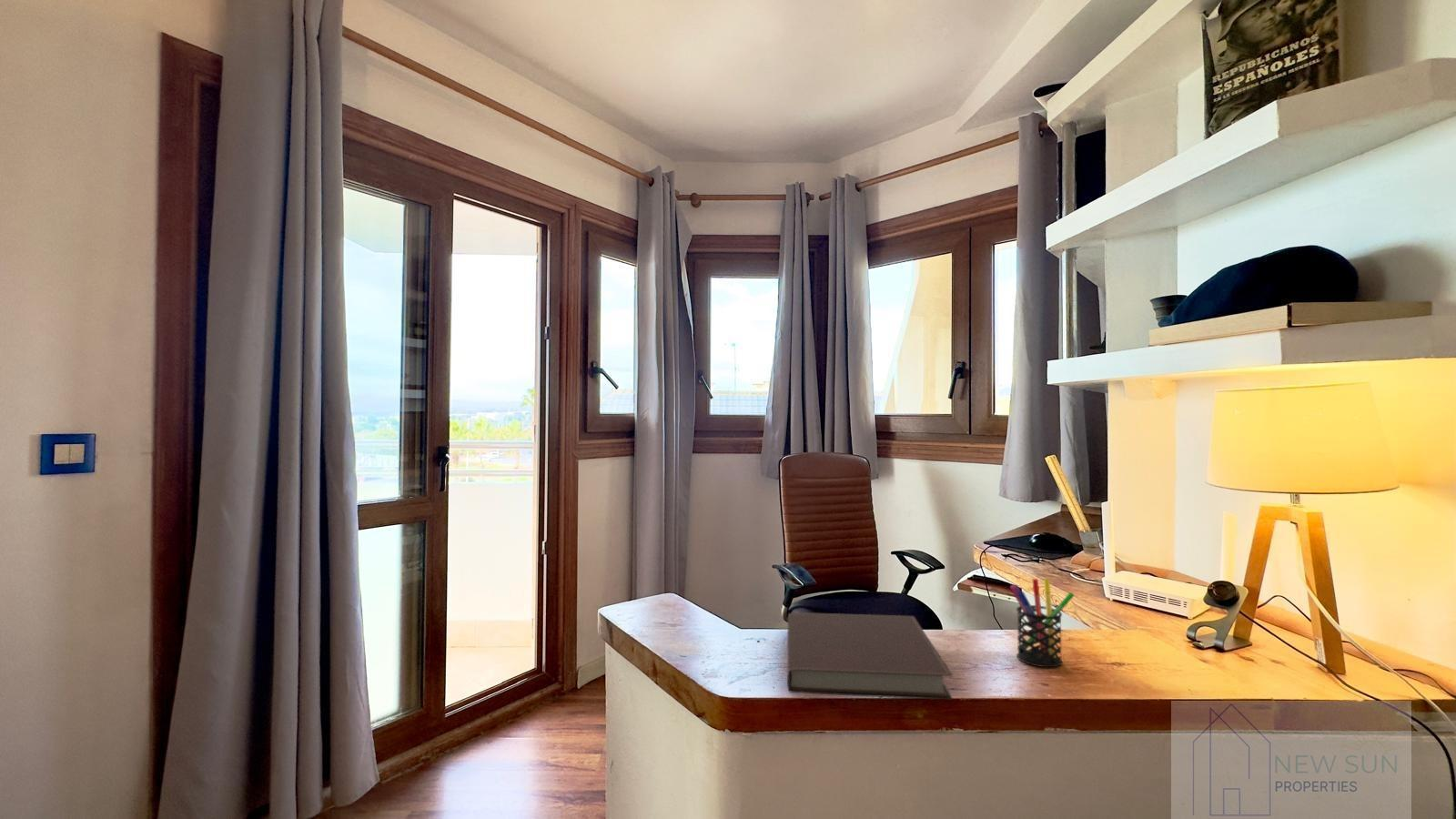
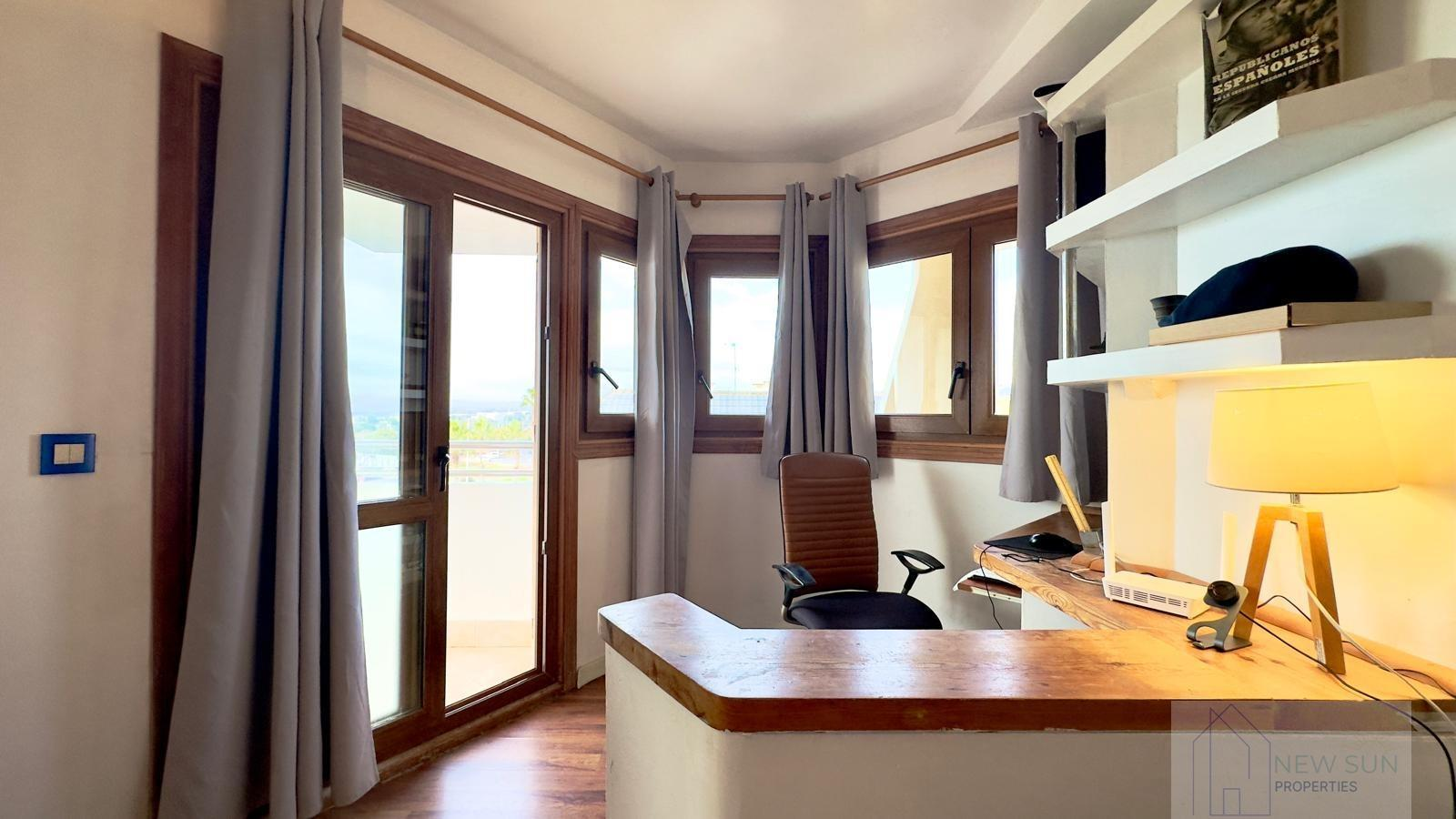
- pen holder [1009,578,1076,668]
- notebook [787,612,954,701]
